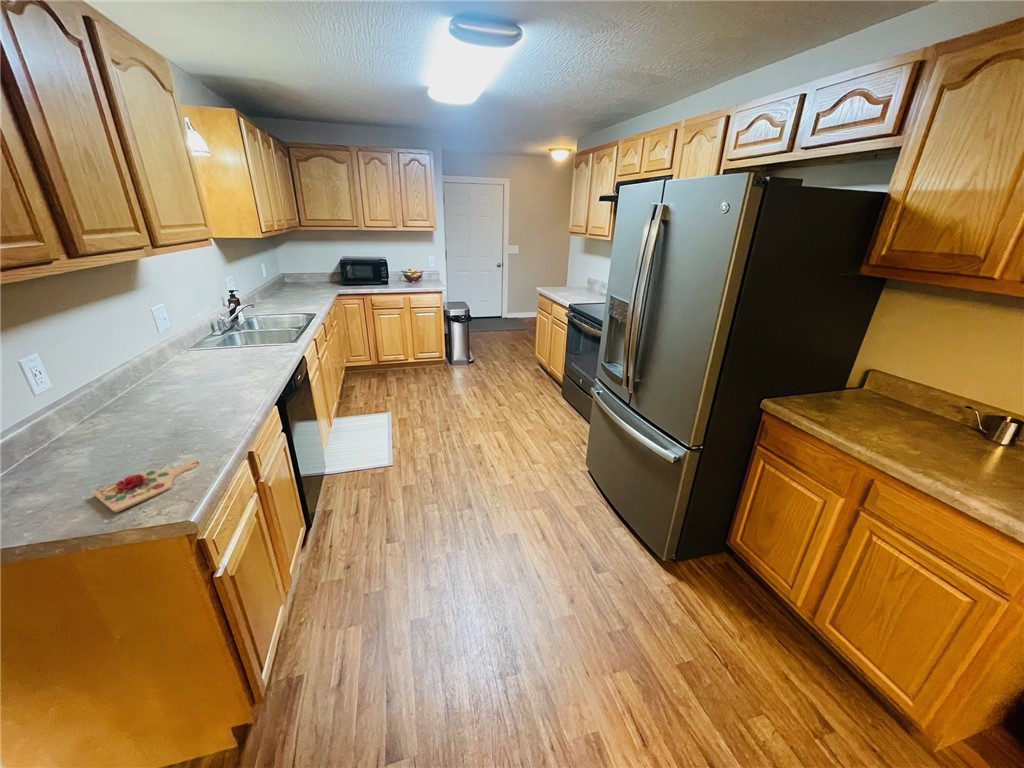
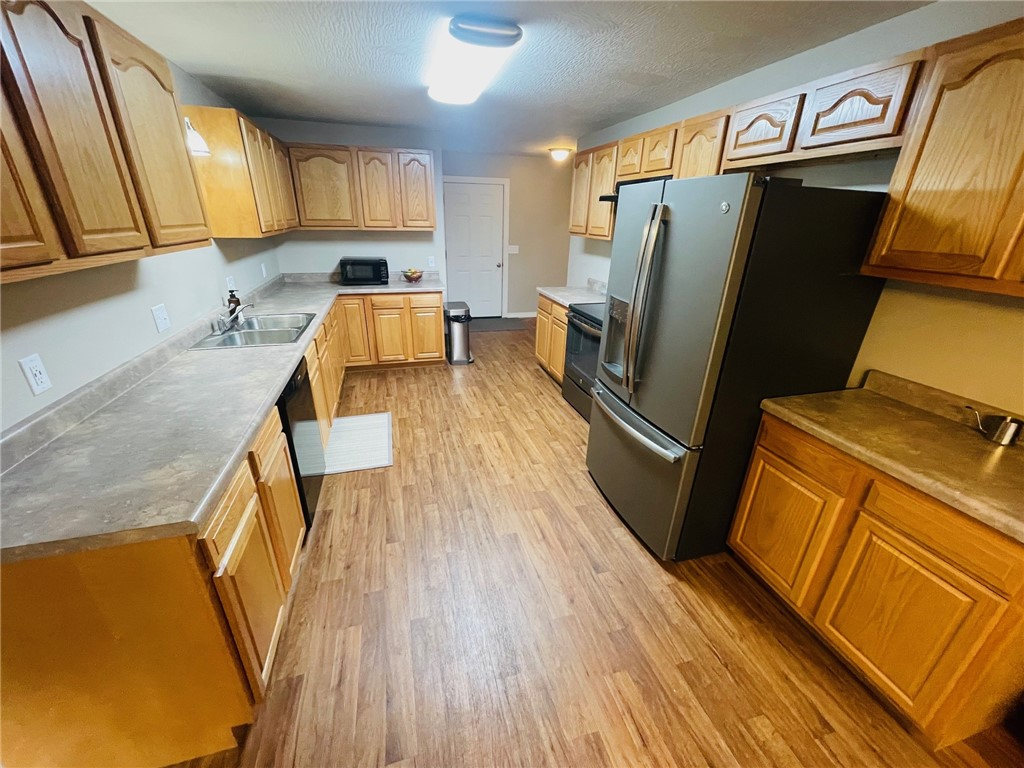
- cutting board [92,460,201,513]
